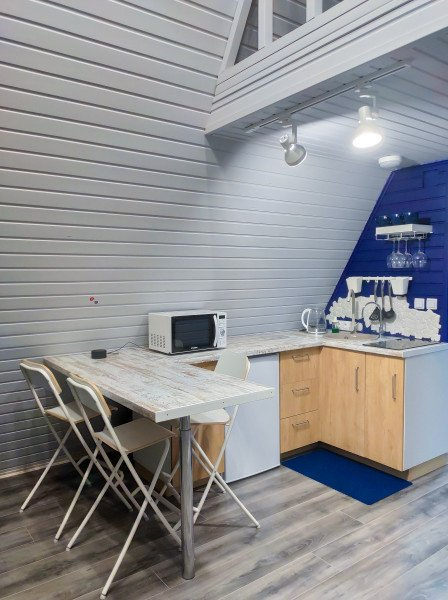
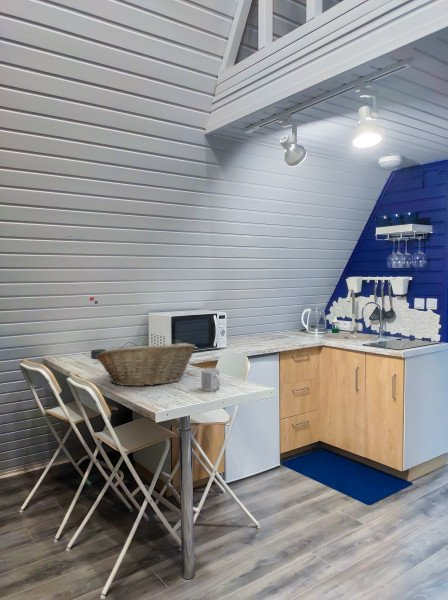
+ mug [200,367,221,392]
+ fruit basket [95,342,197,387]
